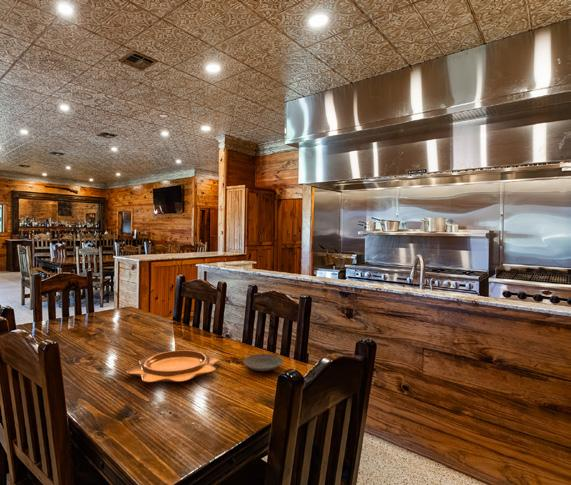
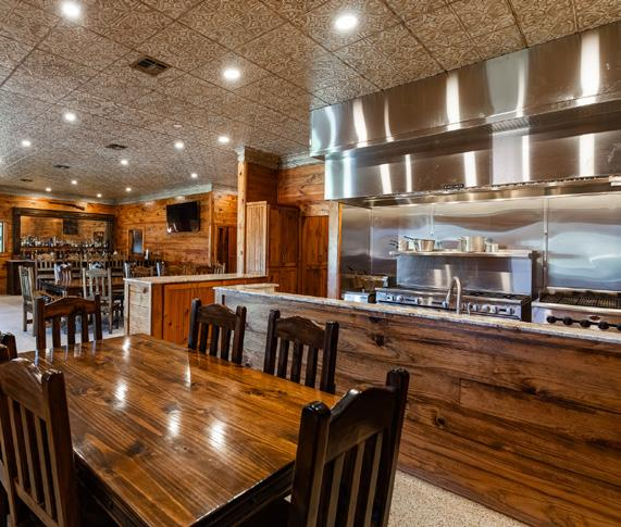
- decorative bowl [126,349,220,383]
- plate [243,353,284,372]
